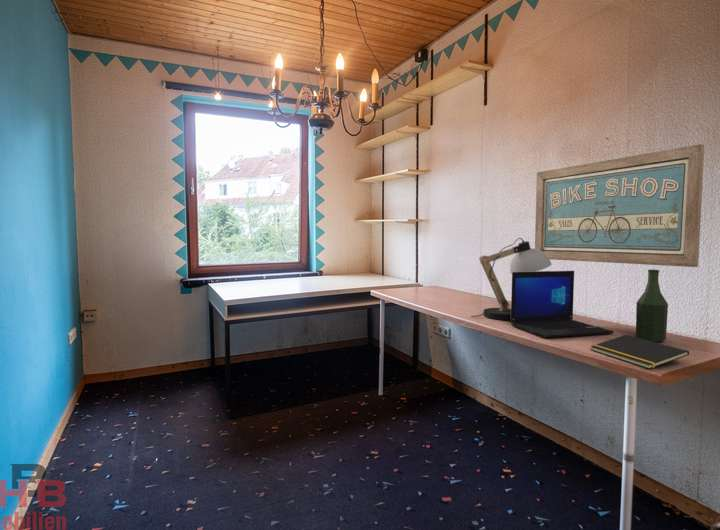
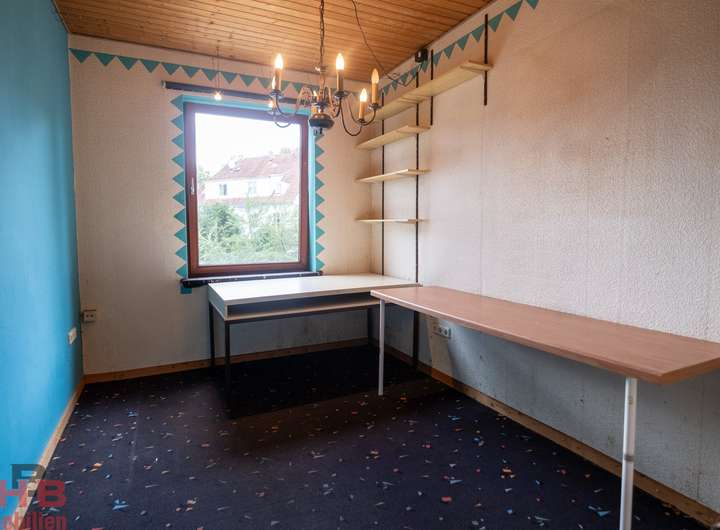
- notepad [590,334,690,370]
- bottle [635,269,669,343]
- desk lamp [470,237,553,321]
- wall art [534,143,705,268]
- laptop [510,270,614,339]
